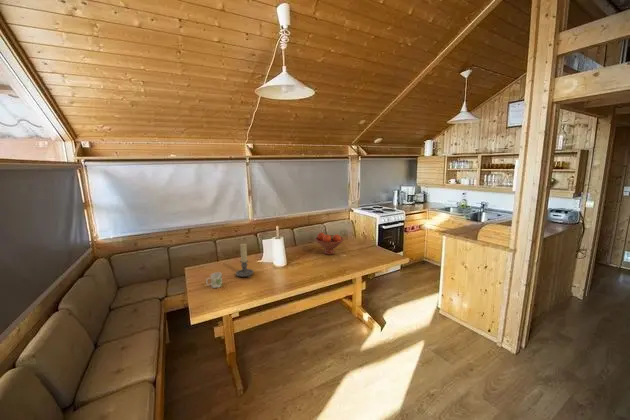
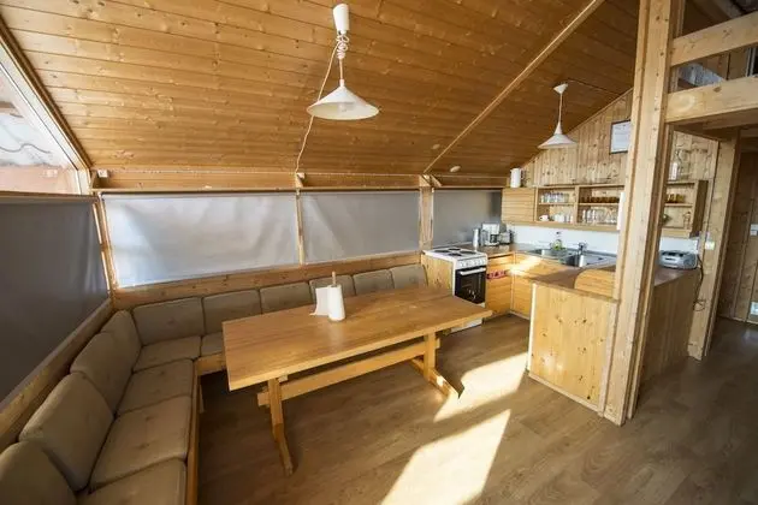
- mug [205,271,223,289]
- fruit bowl [314,232,345,256]
- candle holder [235,243,254,279]
